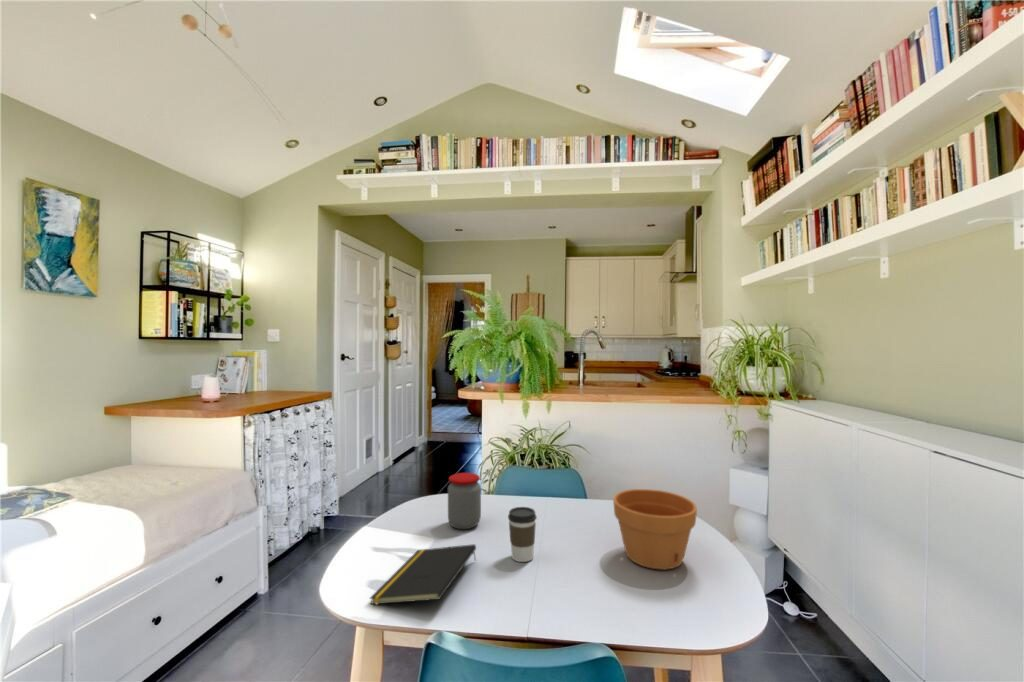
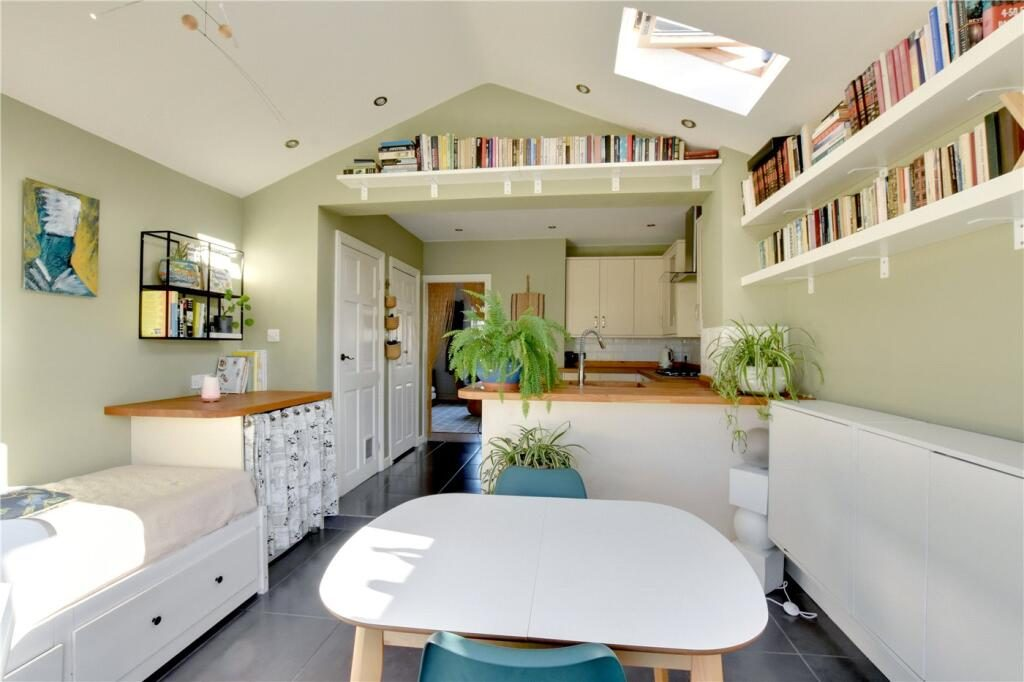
- notepad [369,543,477,605]
- jar [447,472,482,530]
- coffee cup [507,506,538,563]
- flower pot [612,488,698,571]
